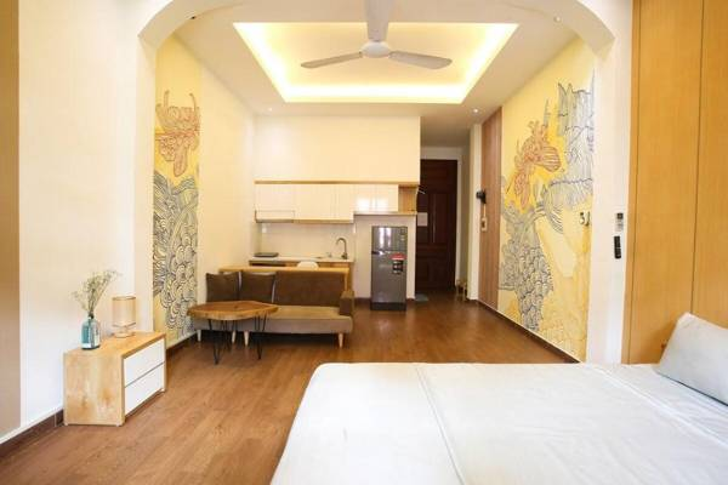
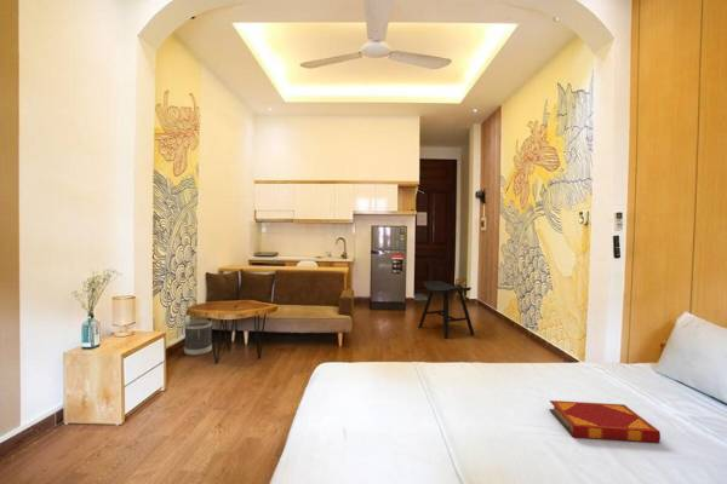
+ hardback book [548,399,662,444]
+ wastebasket [183,319,213,357]
+ stool [417,280,475,340]
